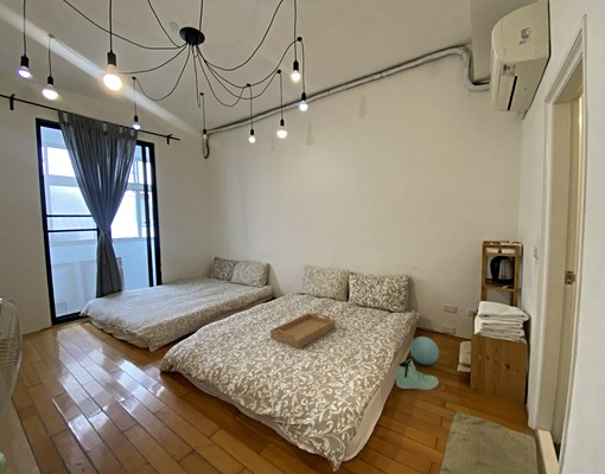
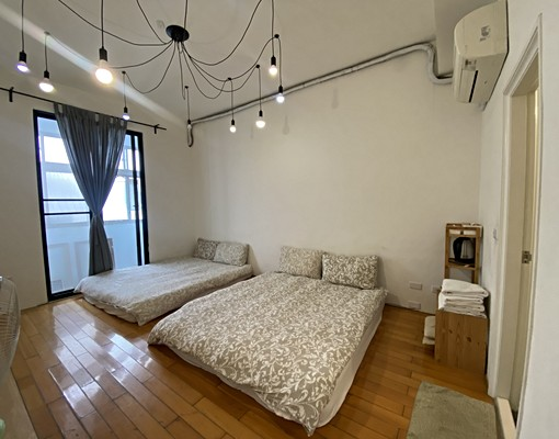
- sneaker [395,358,440,391]
- ball [409,335,440,366]
- serving tray [269,312,337,350]
